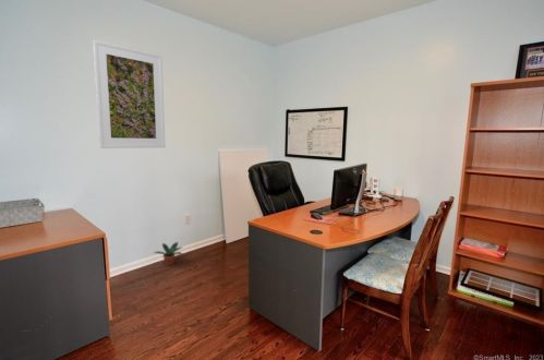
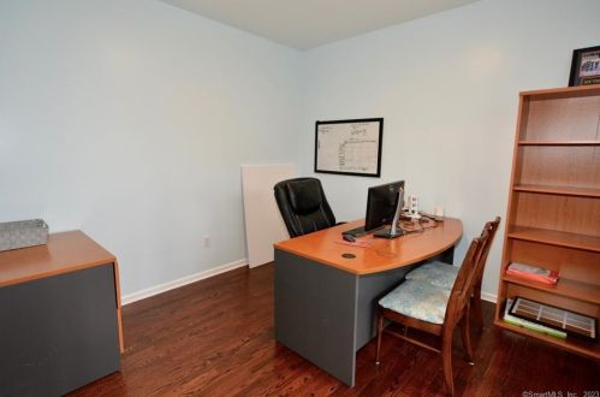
- potted plant [153,241,183,267]
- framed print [92,39,166,149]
